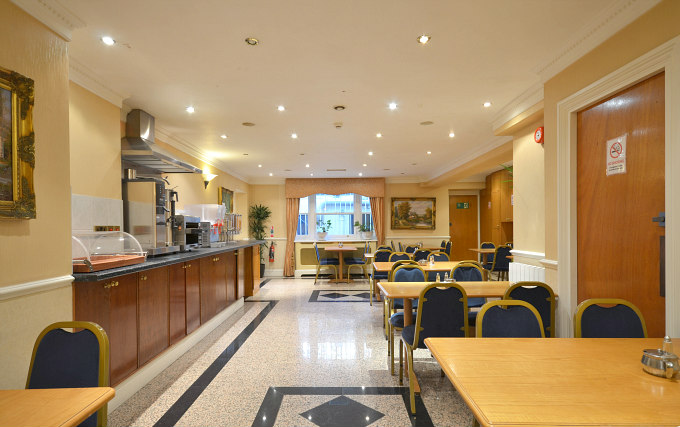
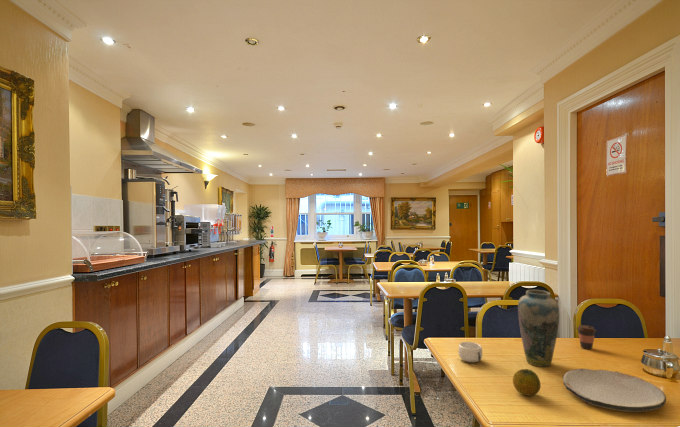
+ coffee cup [576,324,597,351]
+ plate [562,367,667,413]
+ mug [457,341,483,364]
+ fruit [512,368,542,397]
+ vase [517,289,560,368]
